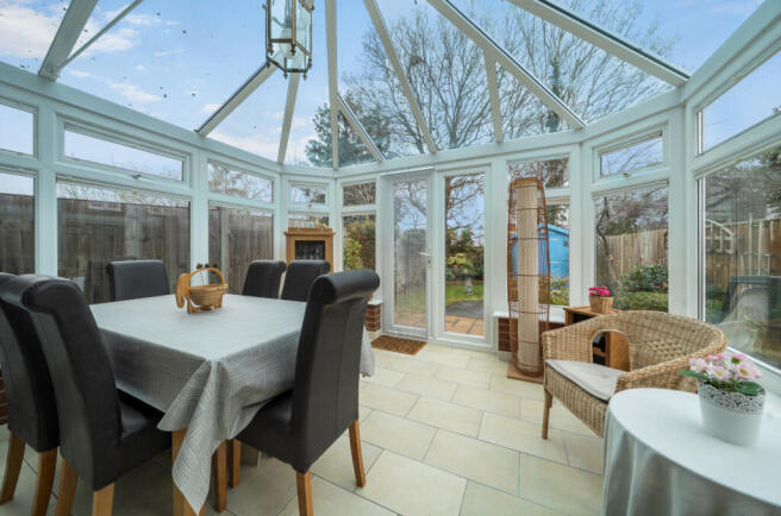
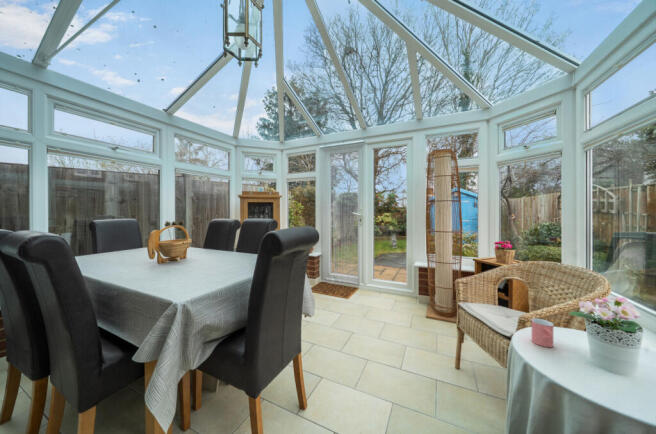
+ cup [531,318,554,348]
